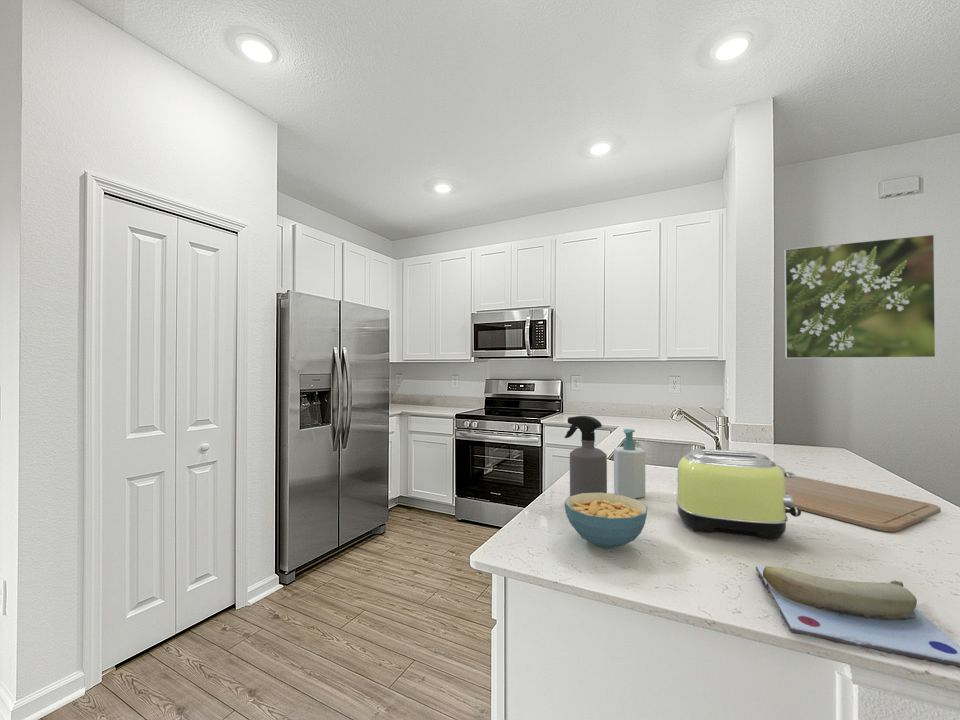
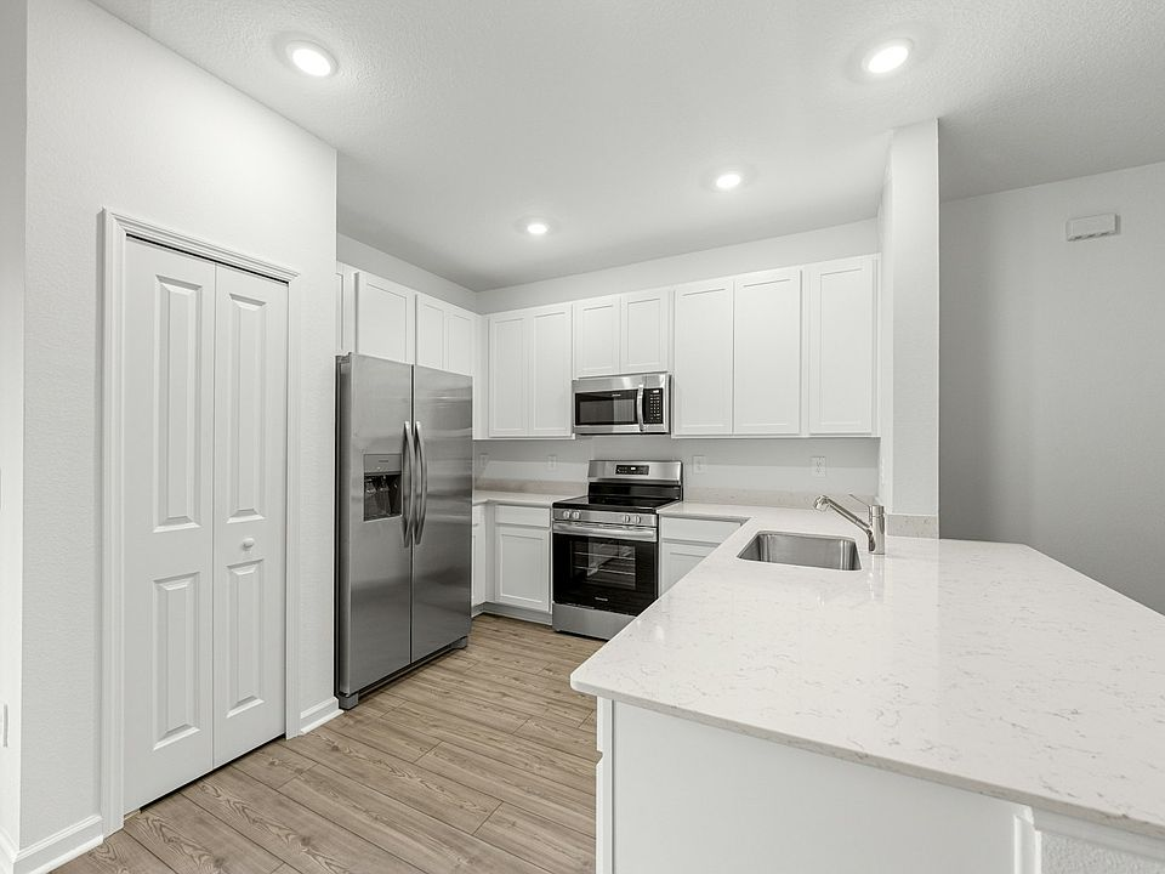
- banana [755,565,960,669]
- cereal bowl [563,492,649,550]
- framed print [783,233,937,359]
- soap bottle [613,428,646,499]
- spray bottle [564,415,608,496]
- toaster [675,448,802,541]
- chopping board [785,475,942,533]
